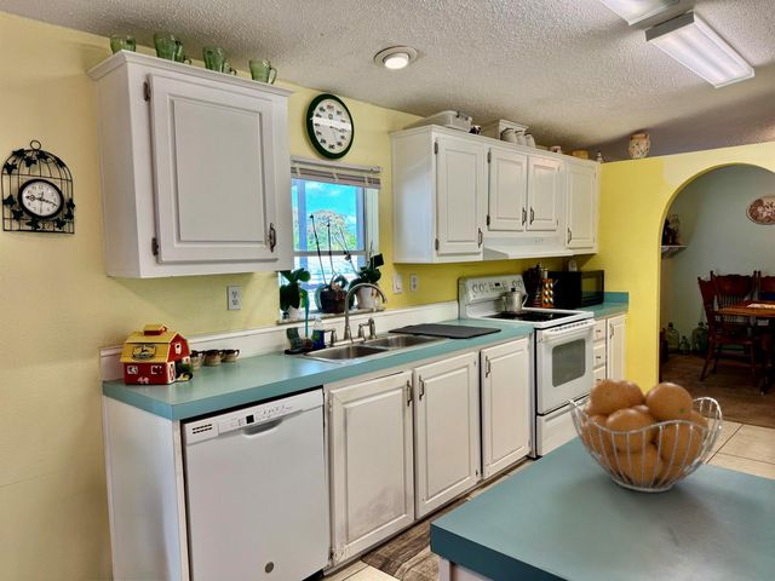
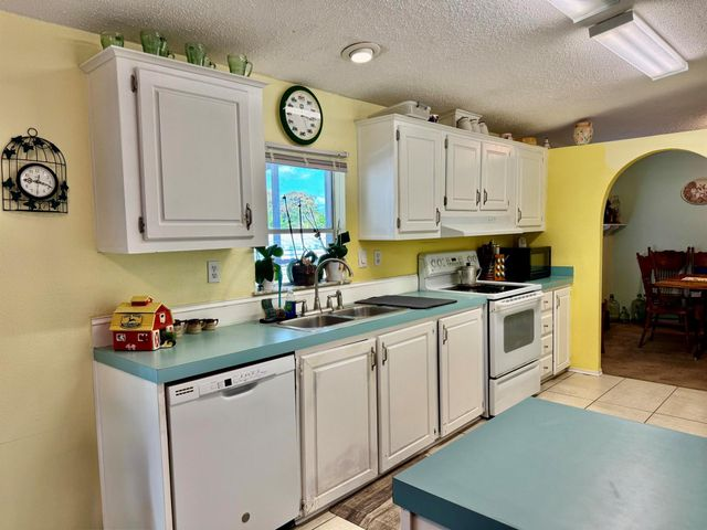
- fruit basket [567,378,724,494]
